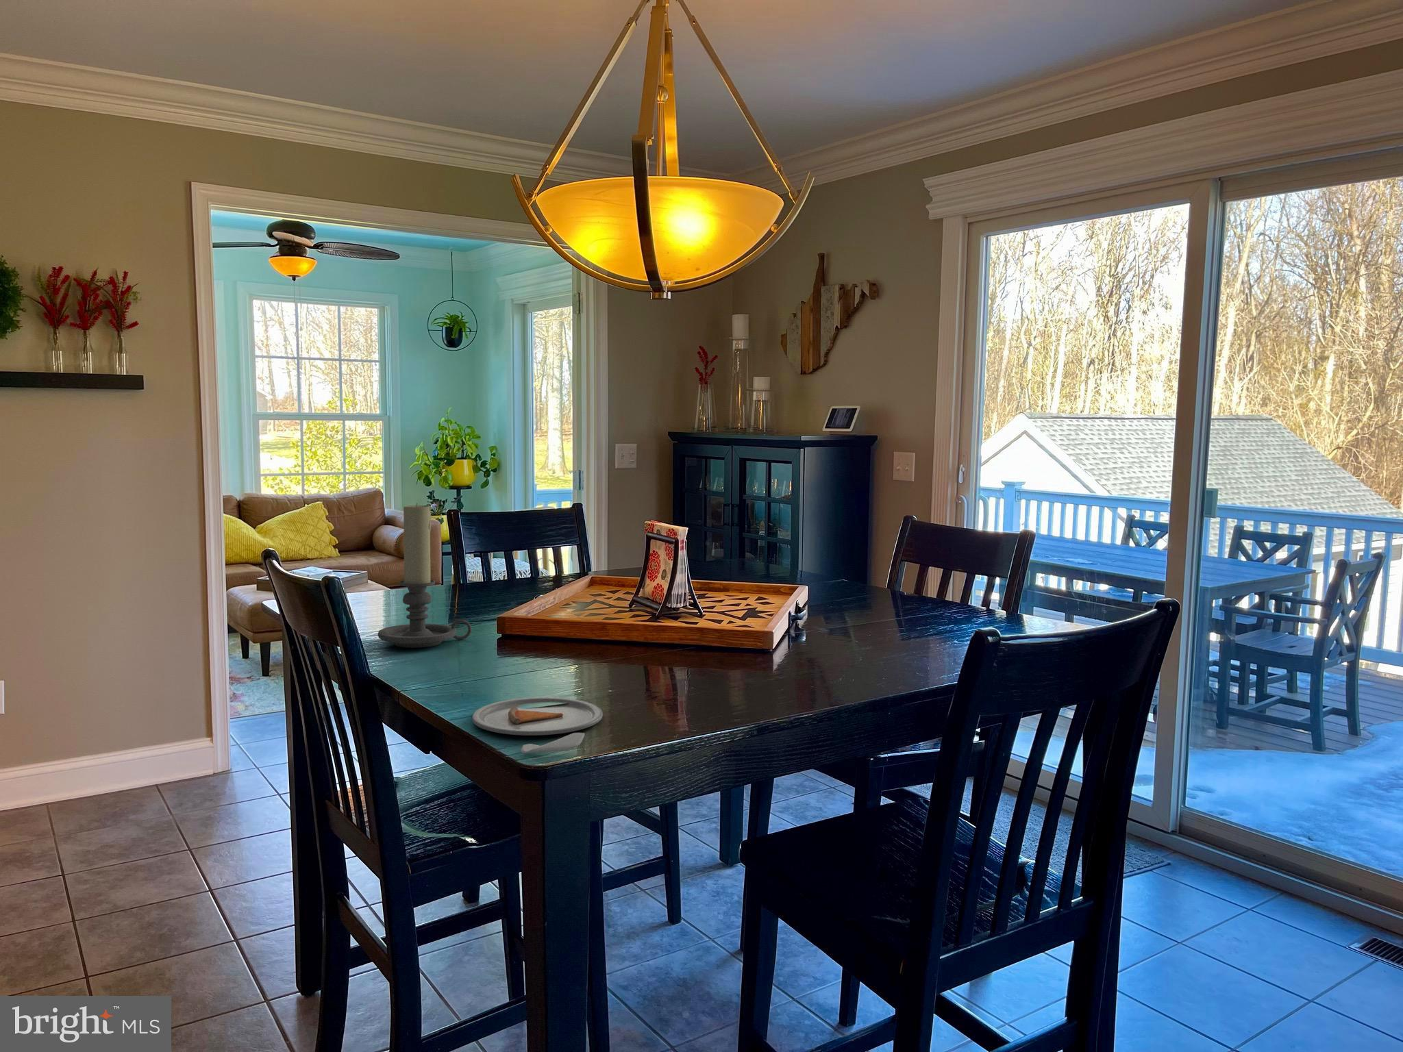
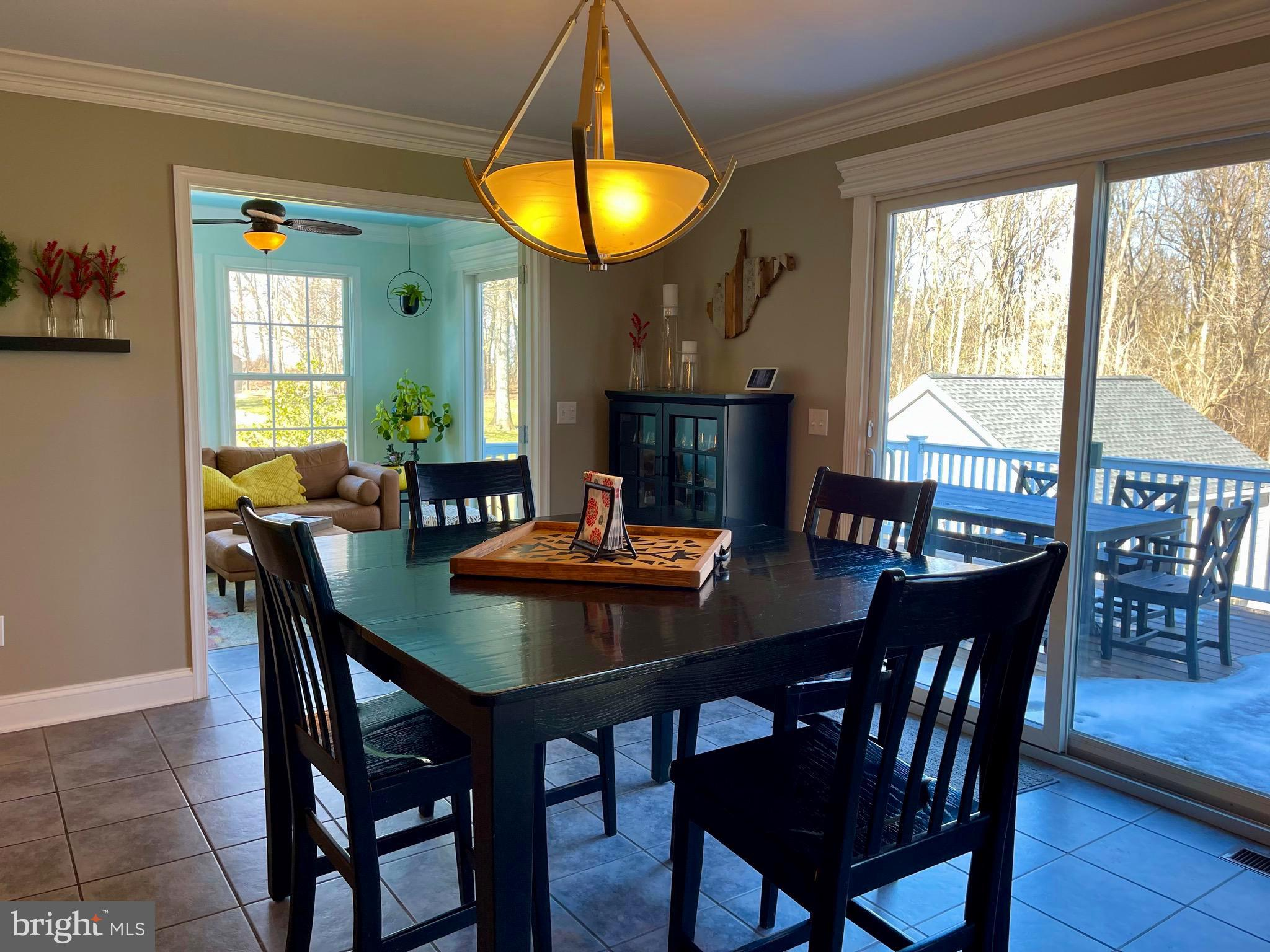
- dinner plate [472,696,603,754]
- candle holder [378,502,472,649]
